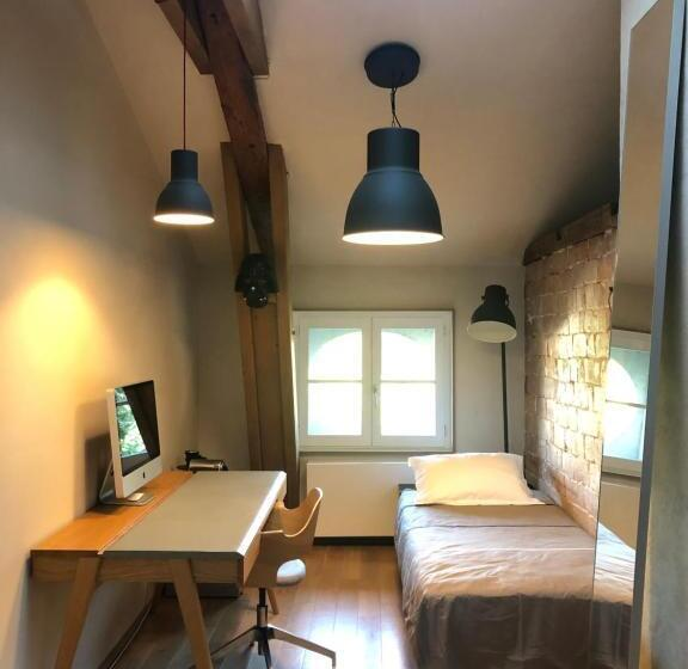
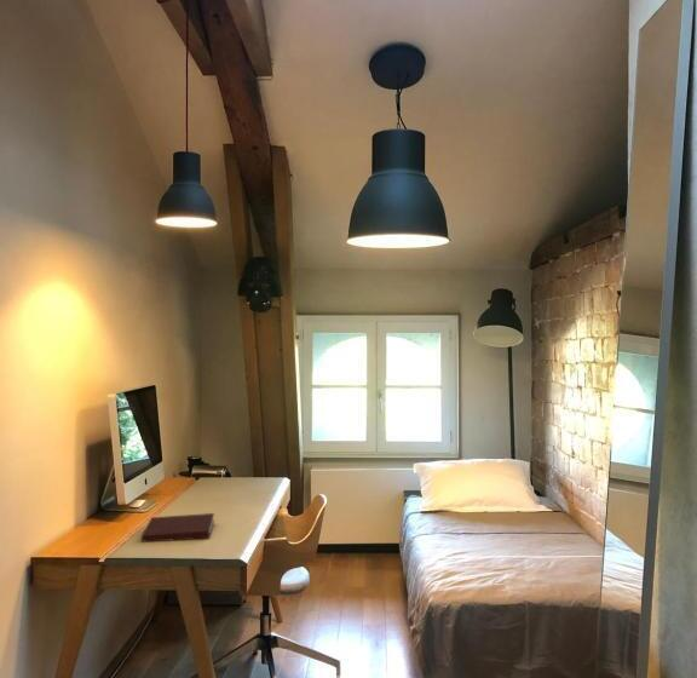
+ notebook [140,512,215,544]
